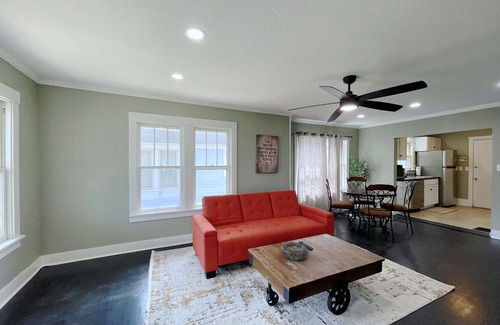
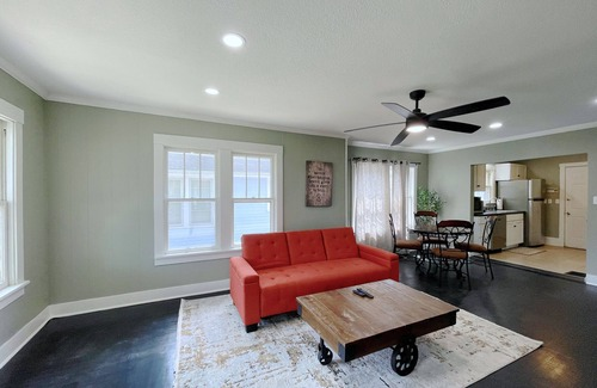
- decorative bowl [280,241,309,261]
